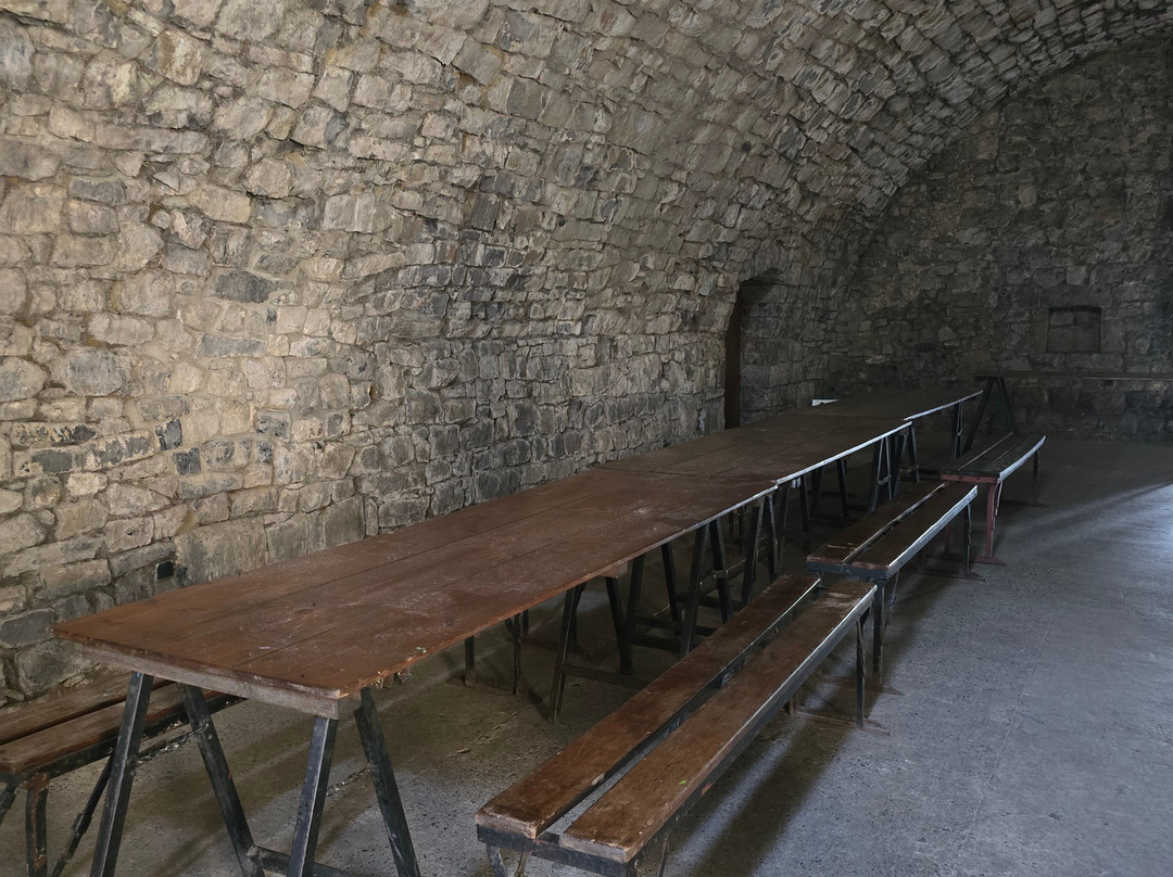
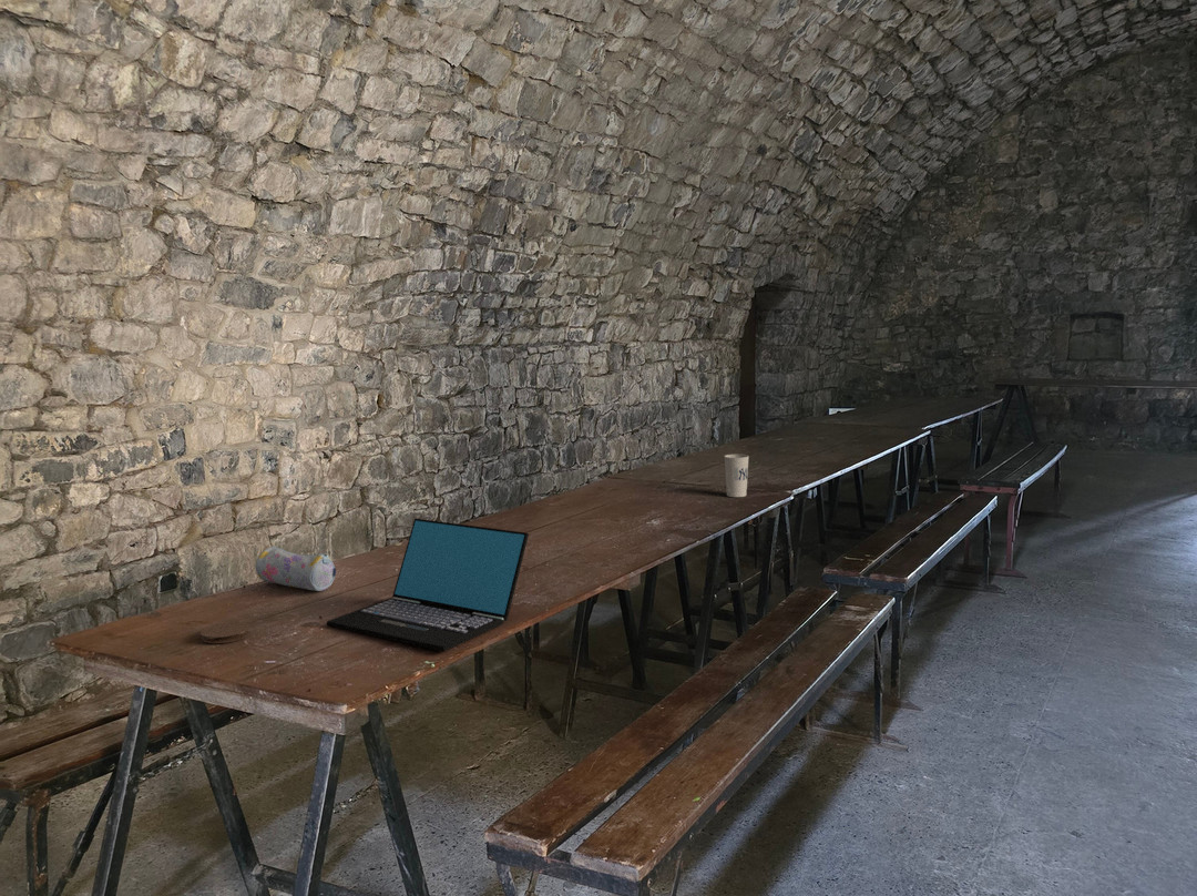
+ coaster [200,621,250,644]
+ laptop [326,518,530,652]
+ pencil case [255,546,337,592]
+ cup [723,454,749,498]
